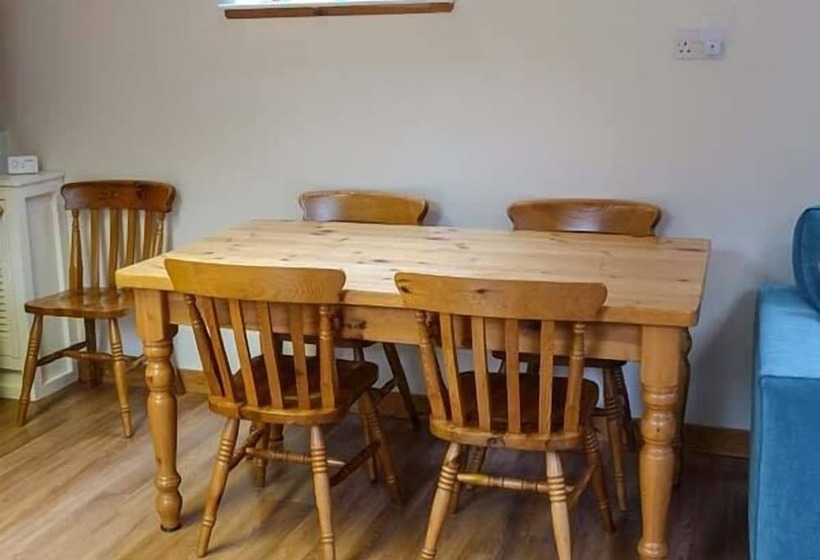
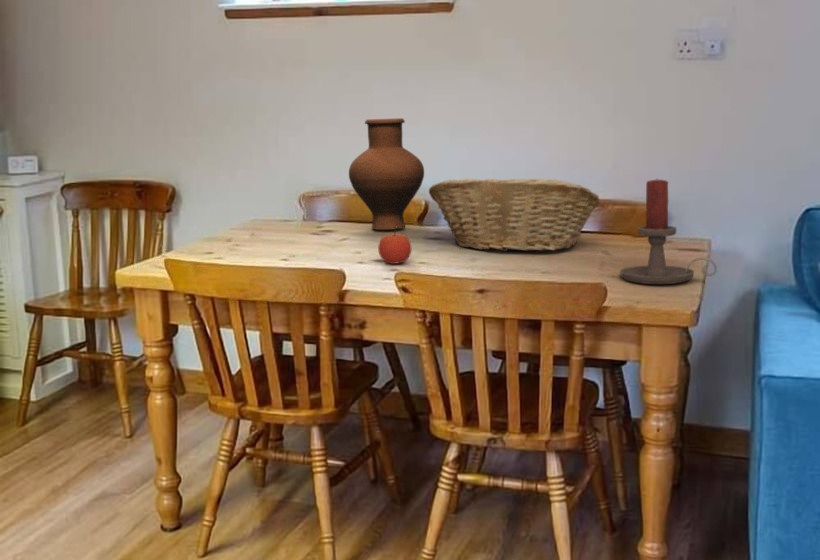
+ apple [377,226,412,265]
+ vase [348,117,425,231]
+ candle holder [619,179,718,285]
+ fruit basket [428,178,602,252]
